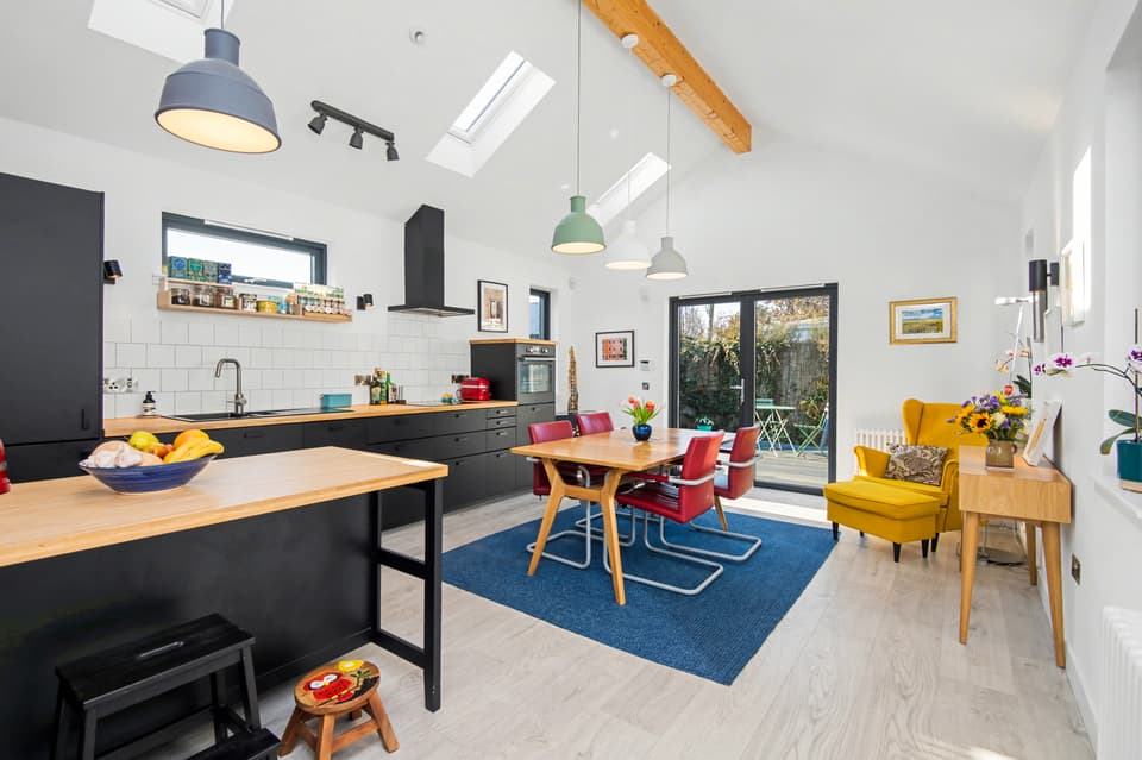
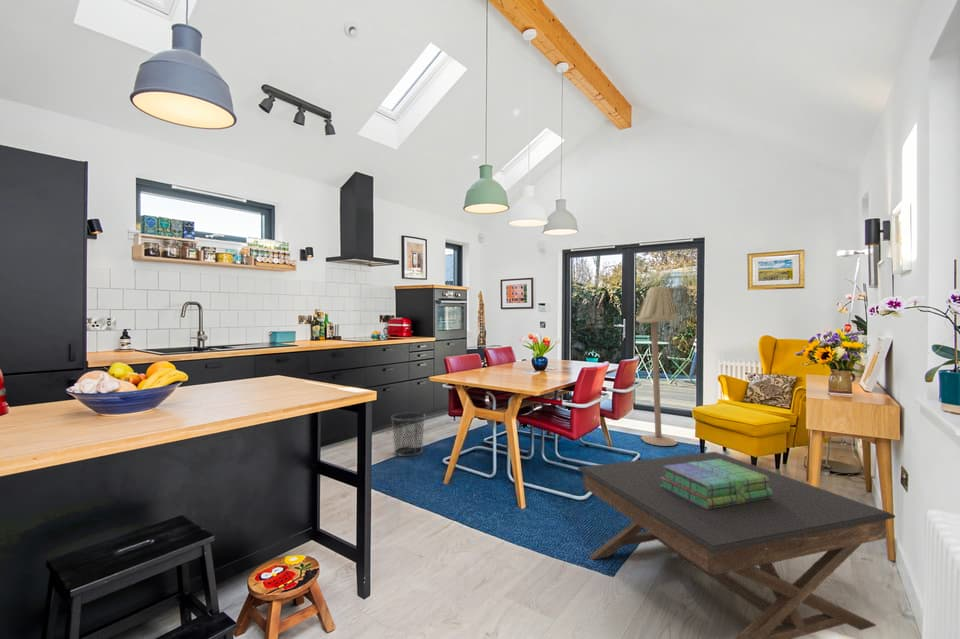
+ waste bin [390,412,427,457]
+ coffee table [577,451,896,639]
+ stack of books [660,459,772,509]
+ floor lamp [635,284,679,447]
